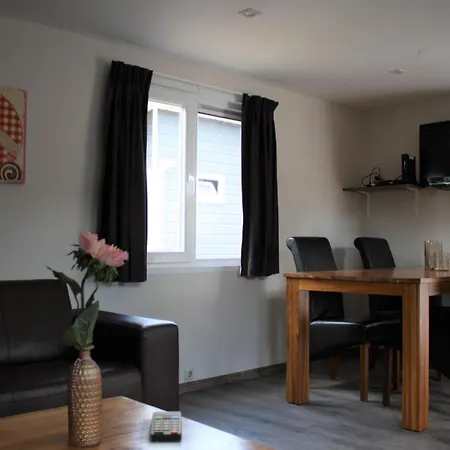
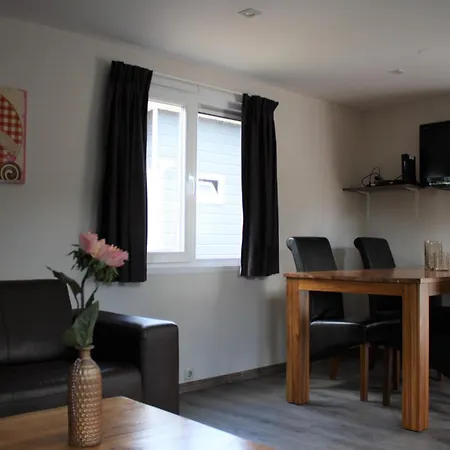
- remote control [149,411,183,443]
